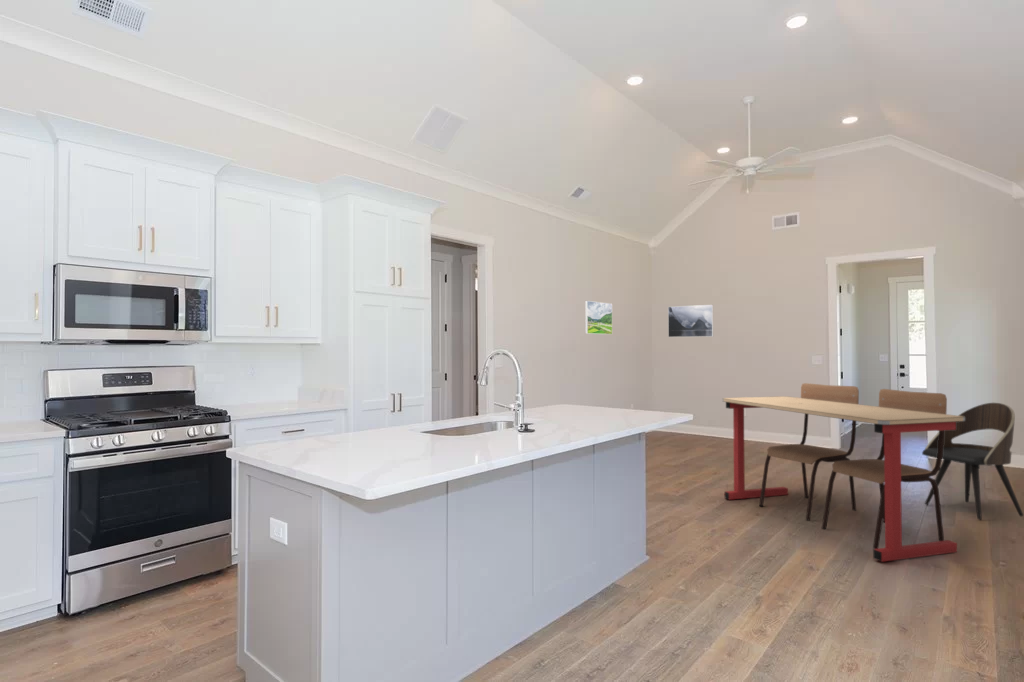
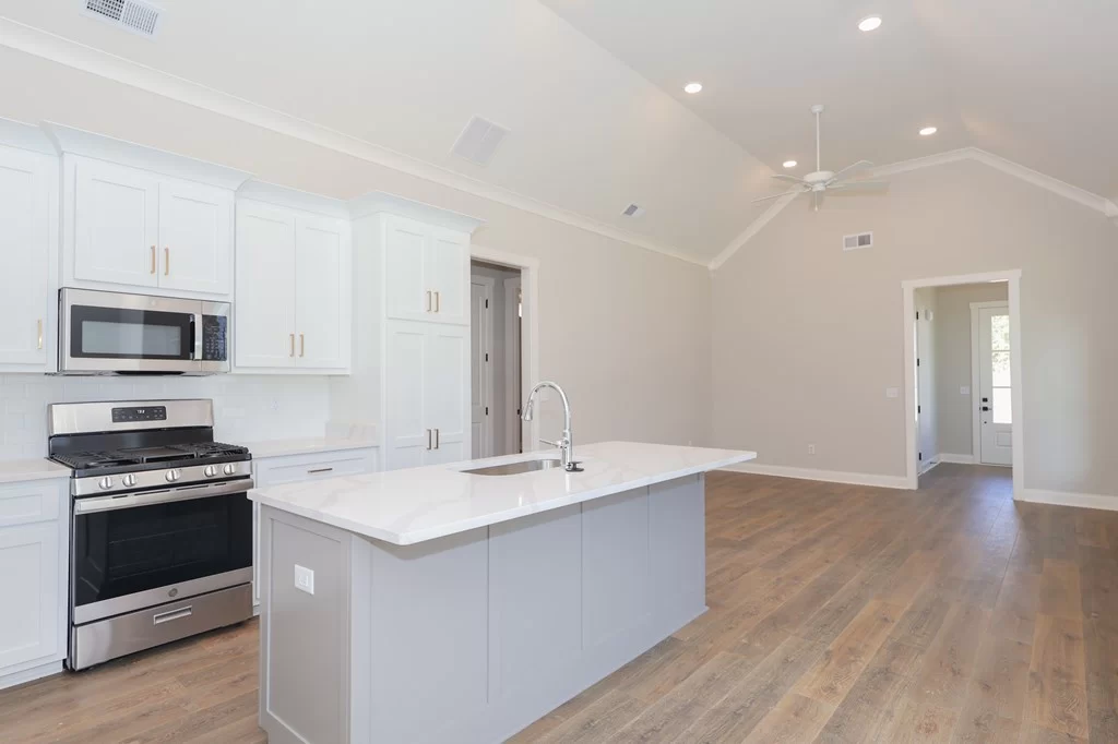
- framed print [667,304,714,338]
- school desk [721,382,965,563]
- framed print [584,300,613,335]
- dining chair [921,402,1024,521]
